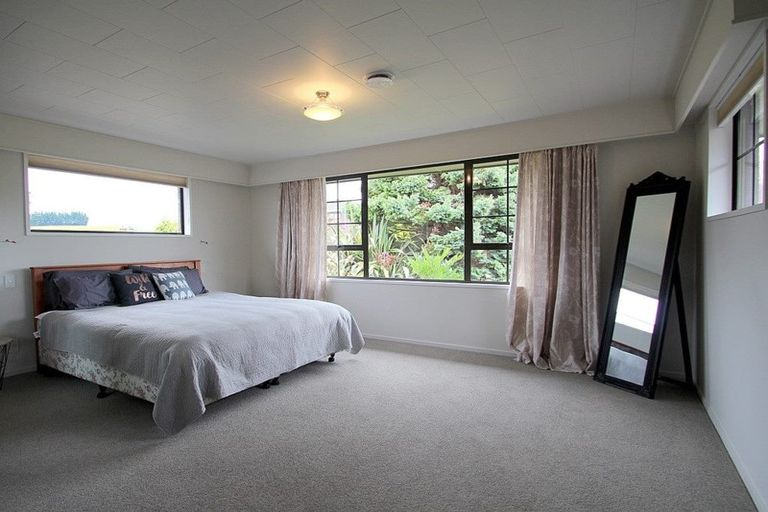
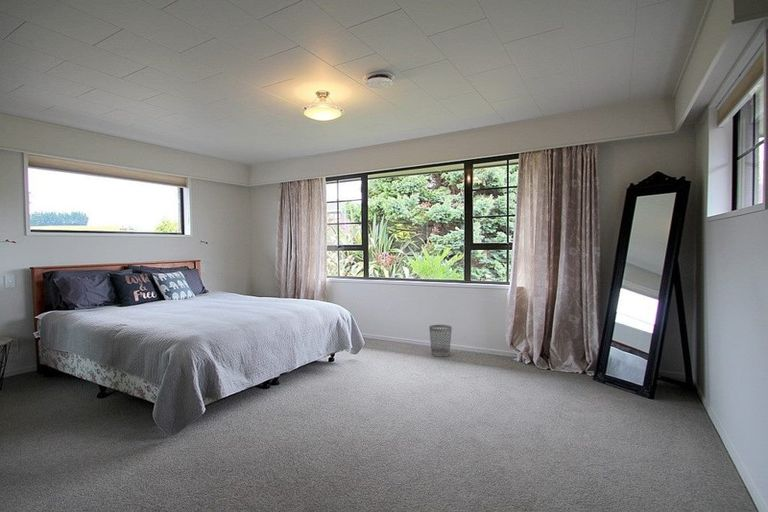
+ wastebasket [428,324,453,358]
